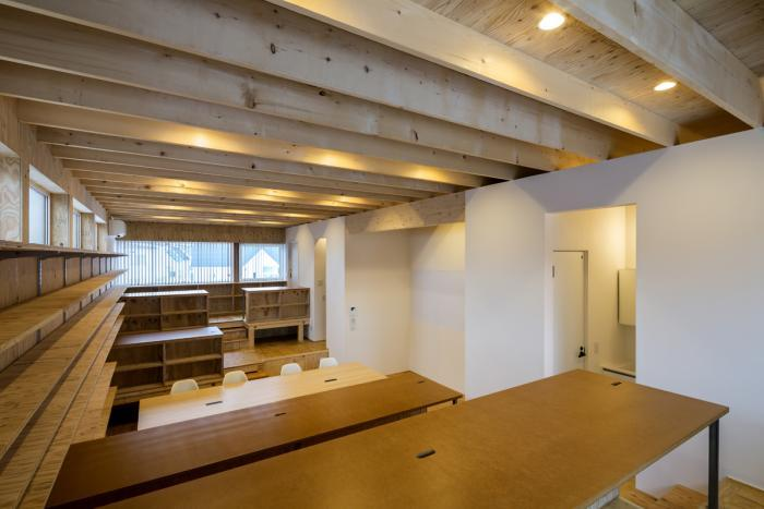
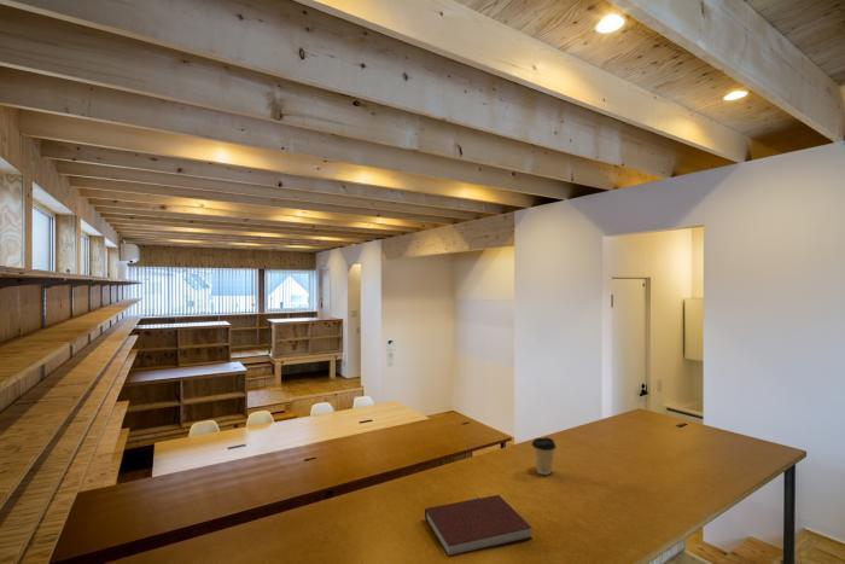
+ coffee cup [530,436,558,476]
+ notebook [424,494,534,558]
